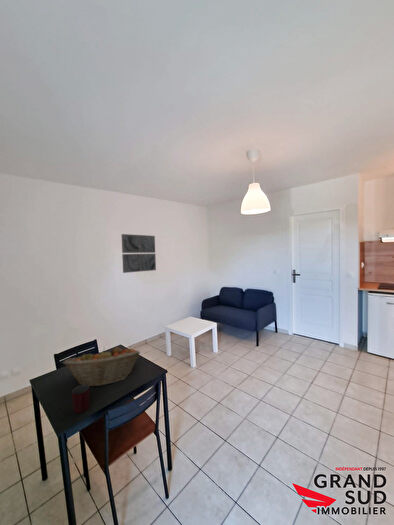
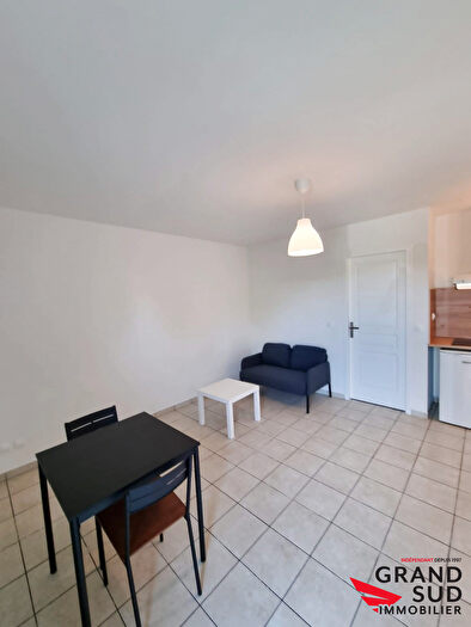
- mug [71,384,91,414]
- fruit basket [62,346,141,387]
- wall art [121,233,157,274]
